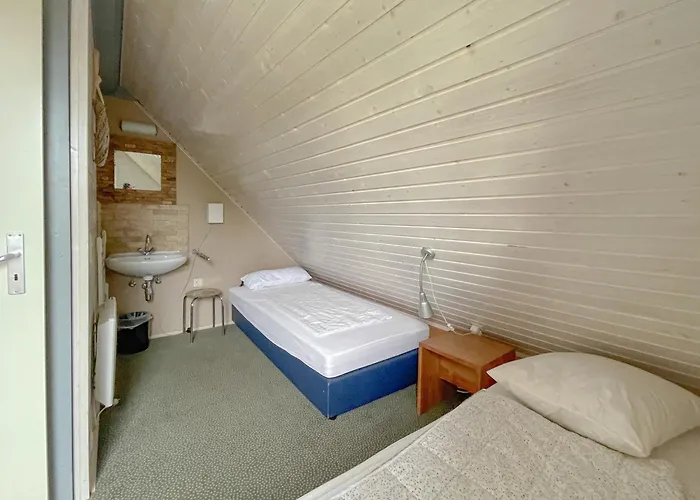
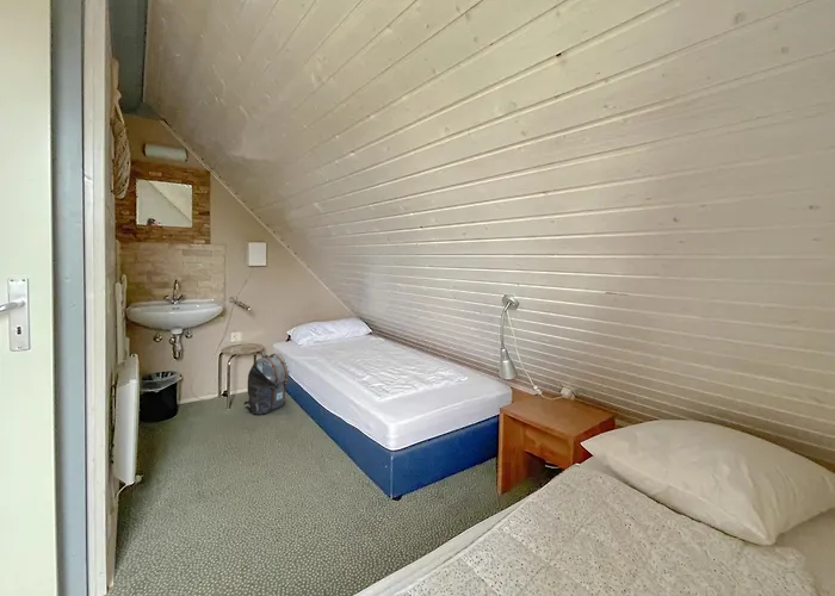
+ backpack [242,352,290,415]
